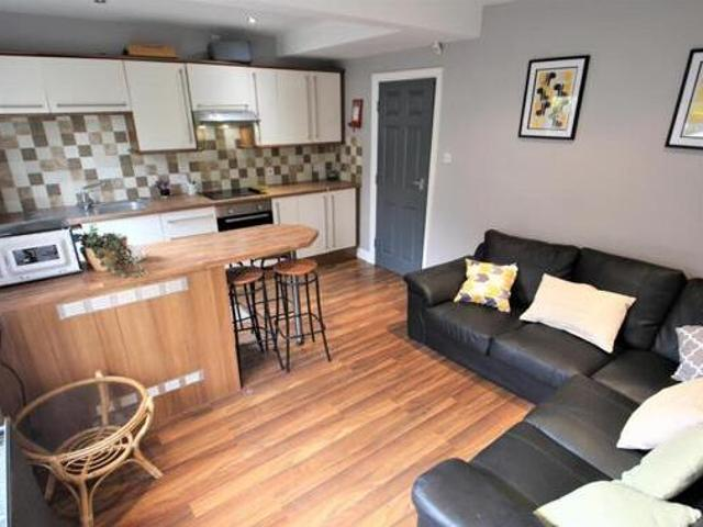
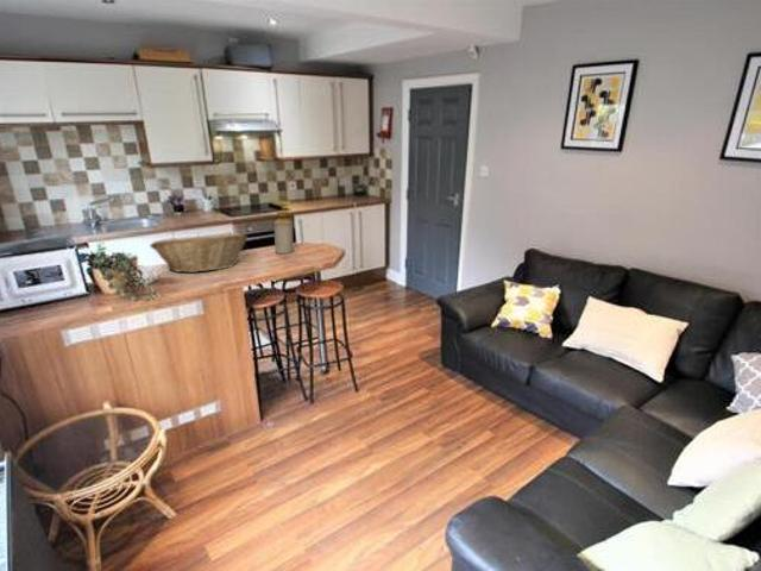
+ fruit basket [149,232,249,274]
+ bottle [273,209,295,255]
